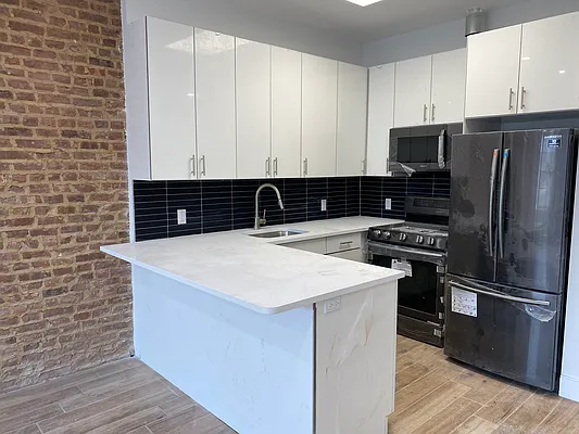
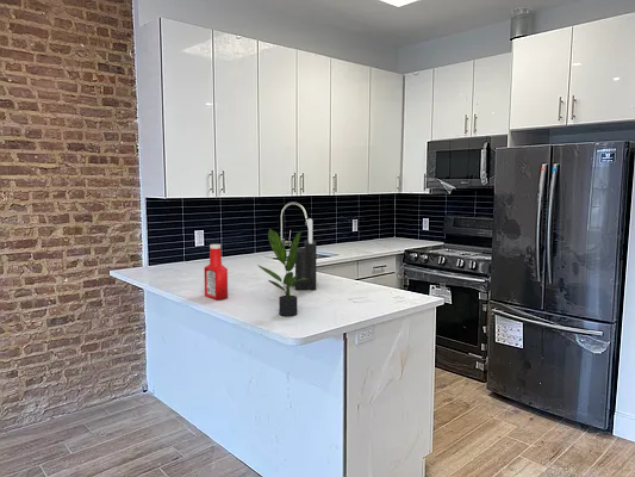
+ potted plant [256,228,306,317]
+ soap bottle [203,243,229,301]
+ knife block [292,217,318,291]
